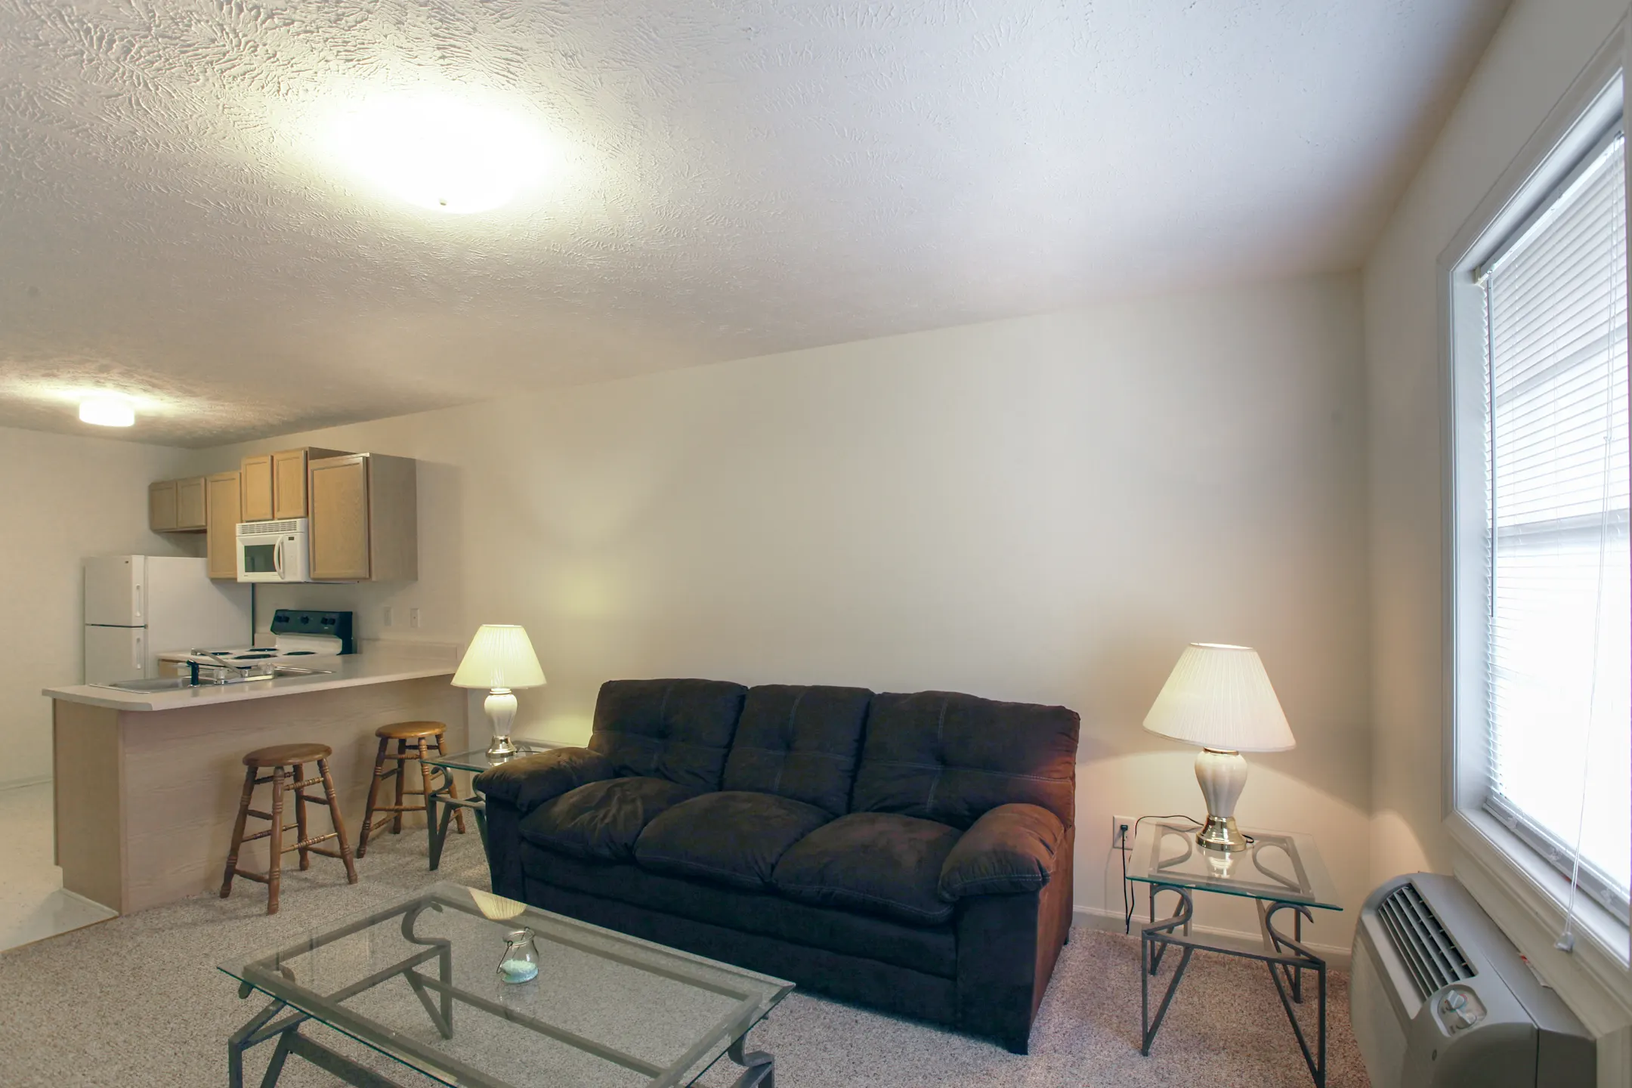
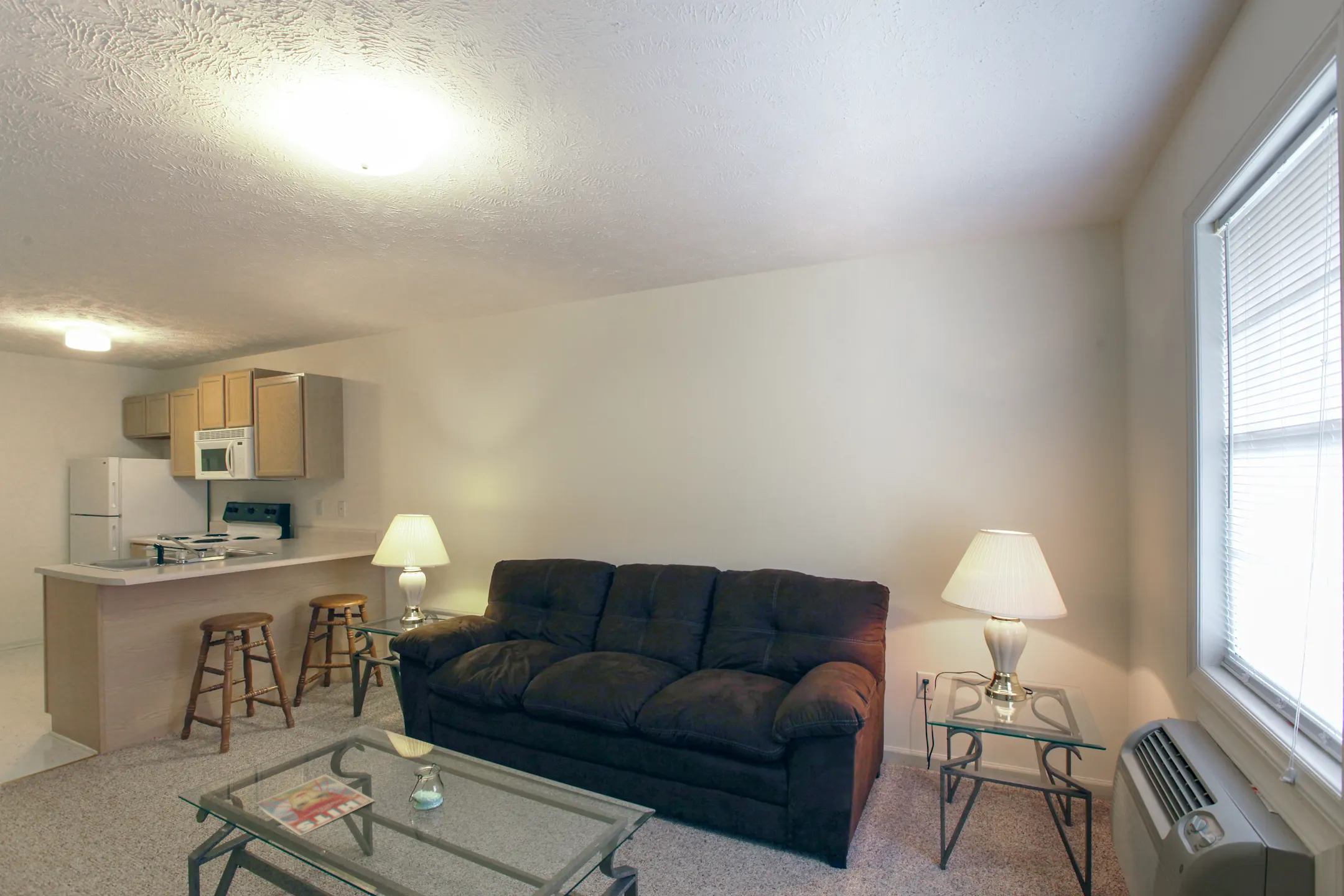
+ magazine [254,773,376,837]
